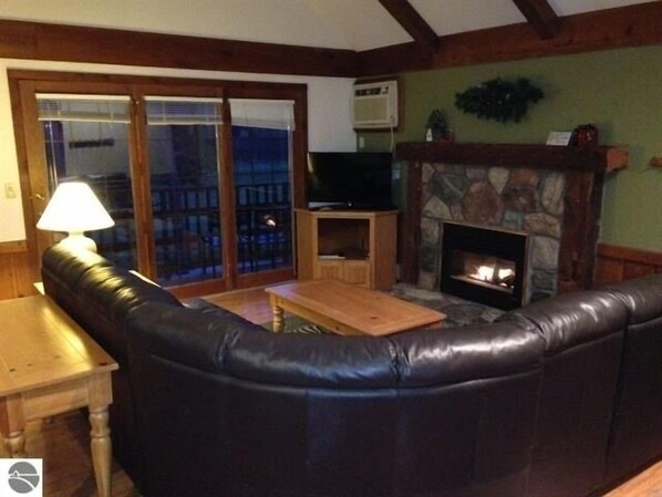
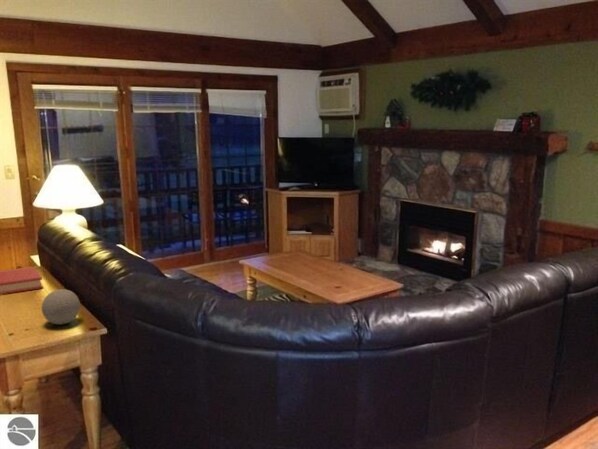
+ hardback book [0,266,44,295]
+ decorative ball [41,288,81,326]
